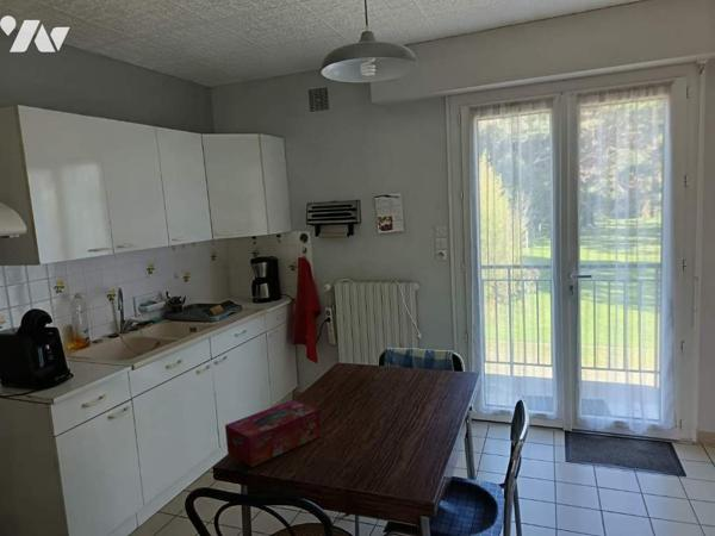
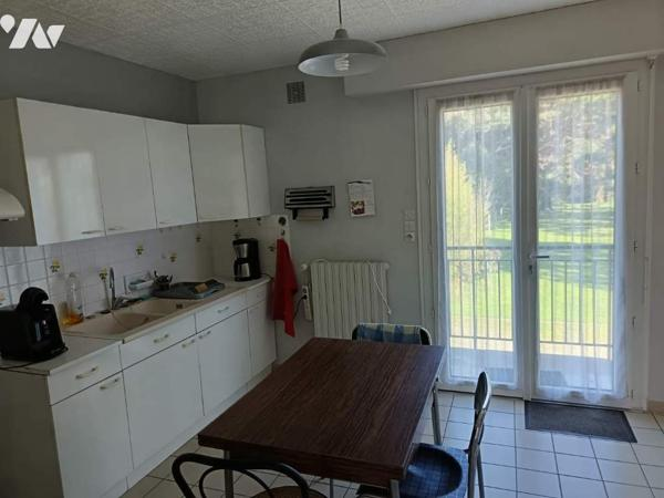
- tissue box [224,398,323,468]
